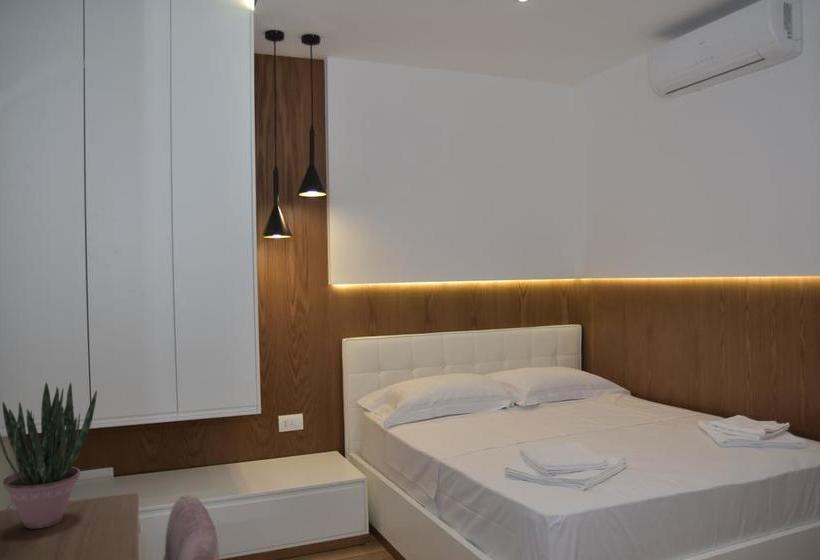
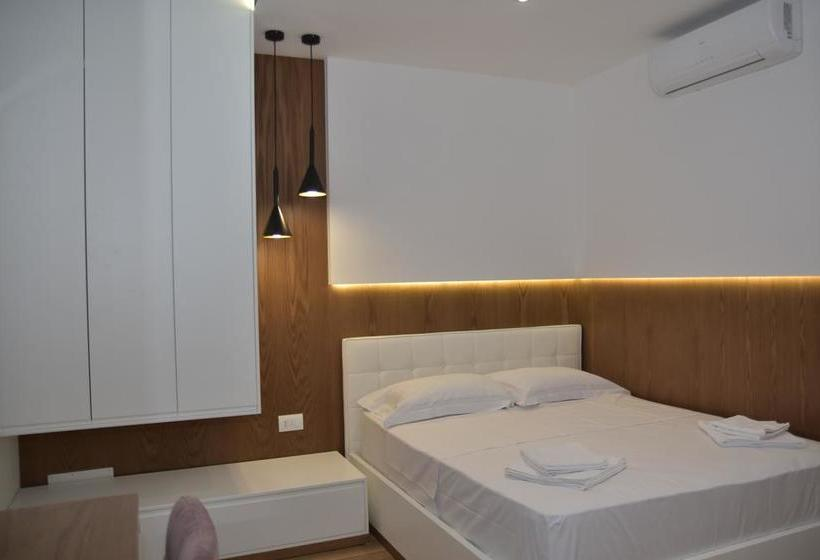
- potted plant [0,381,98,530]
